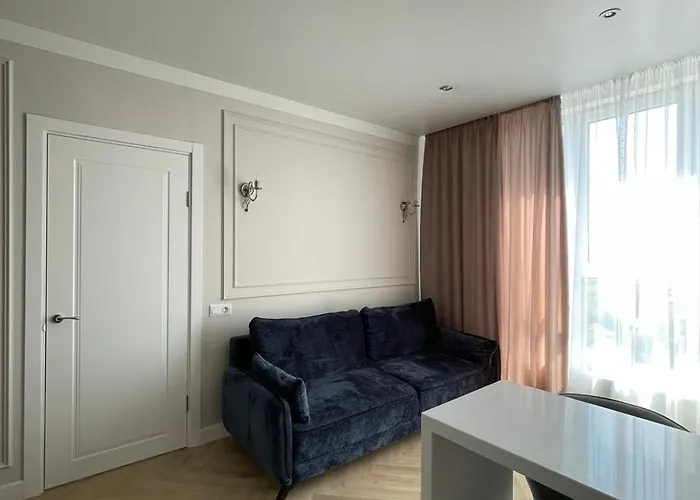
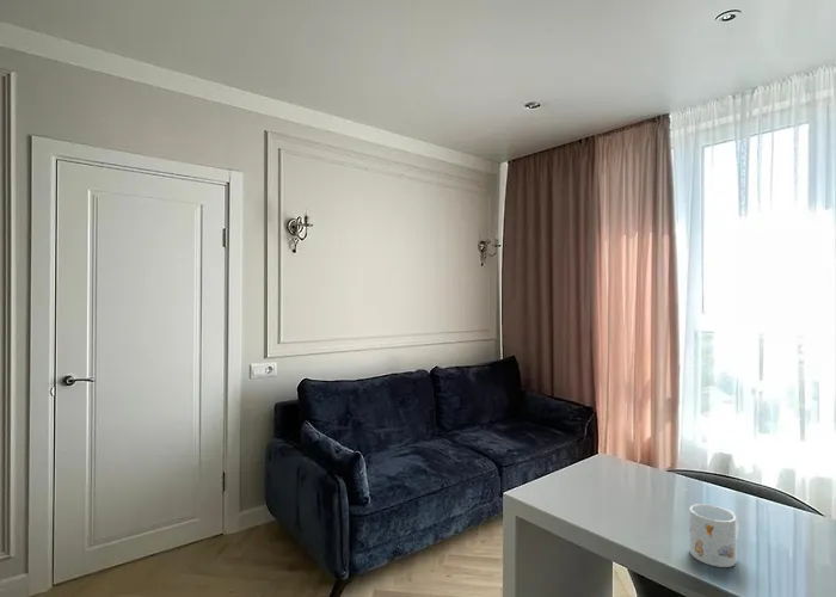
+ mug [688,503,740,568]
